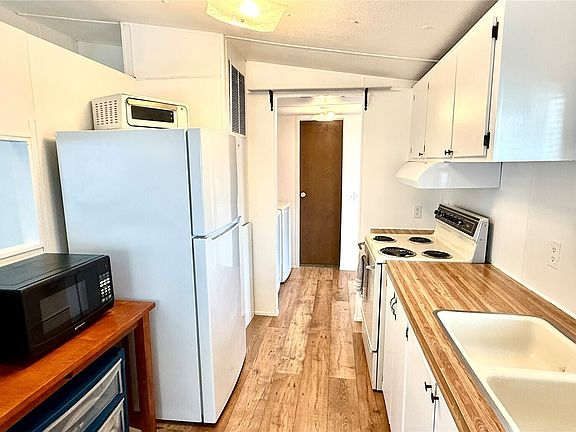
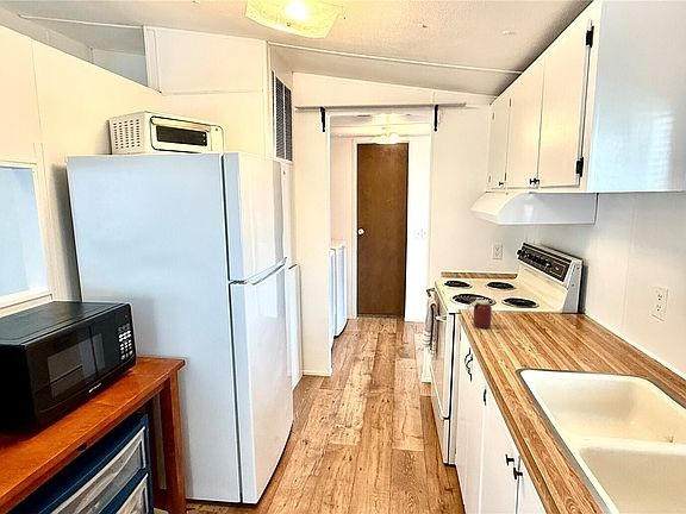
+ jar [464,297,493,330]
